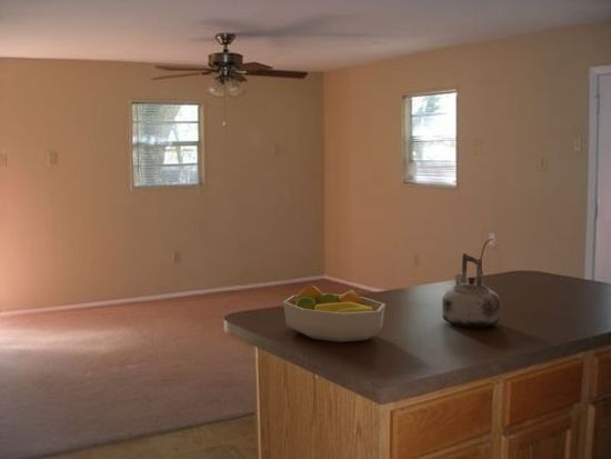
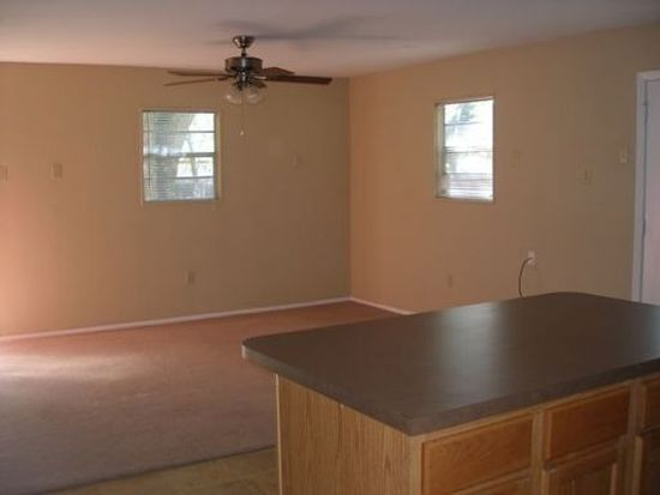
- fruit bowl [282,283,387,343]
- kettle [441,252,501,329]
